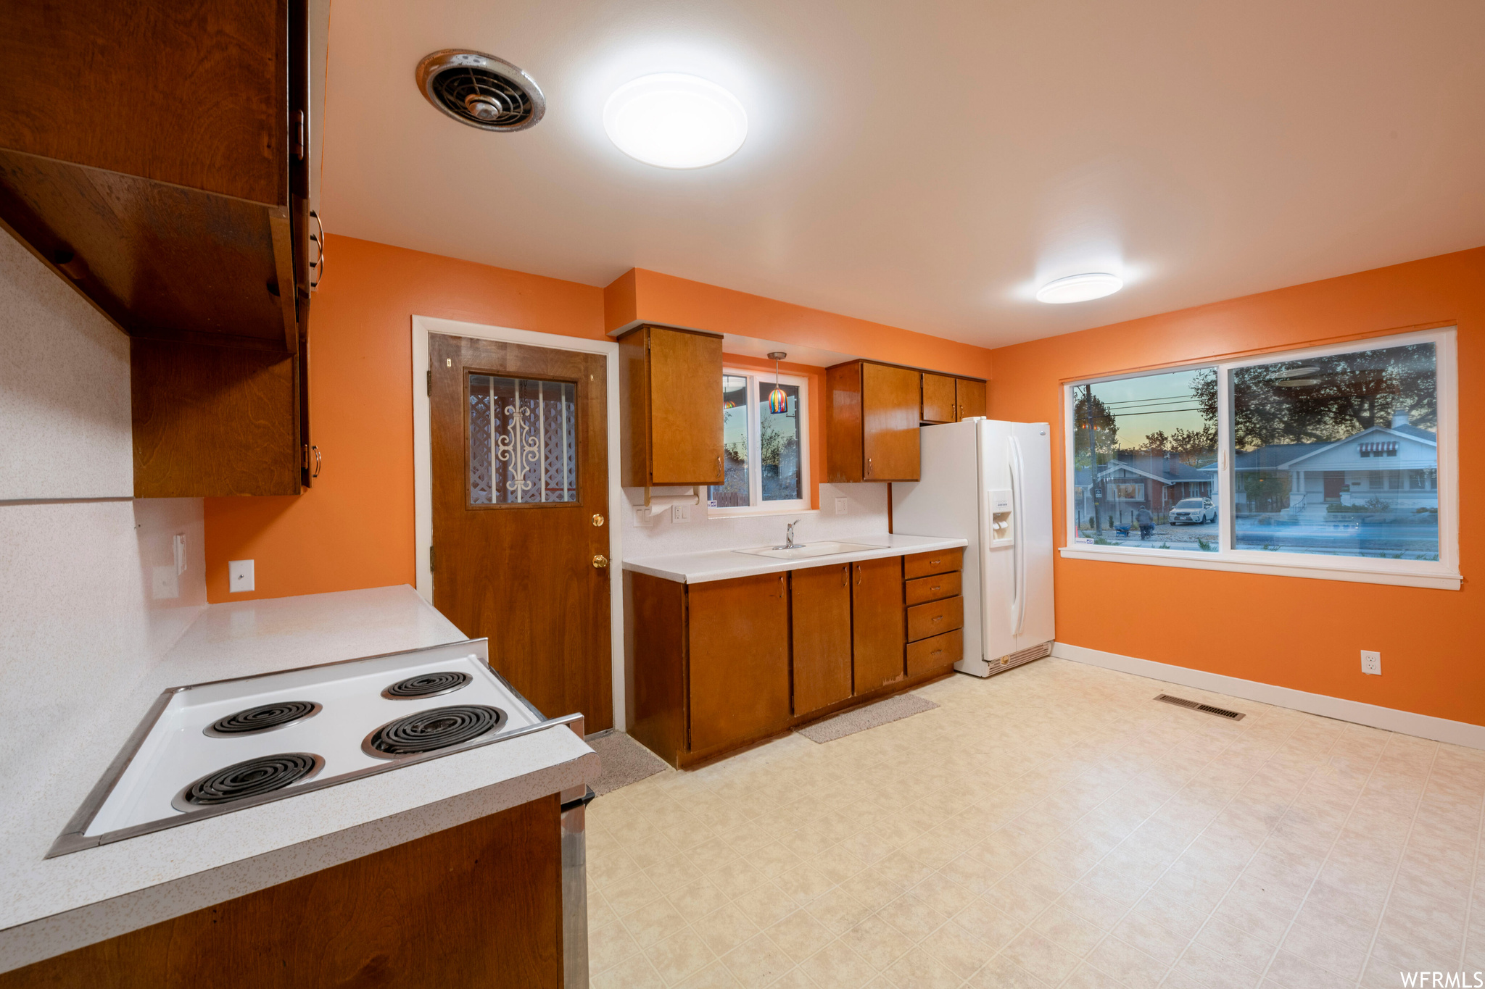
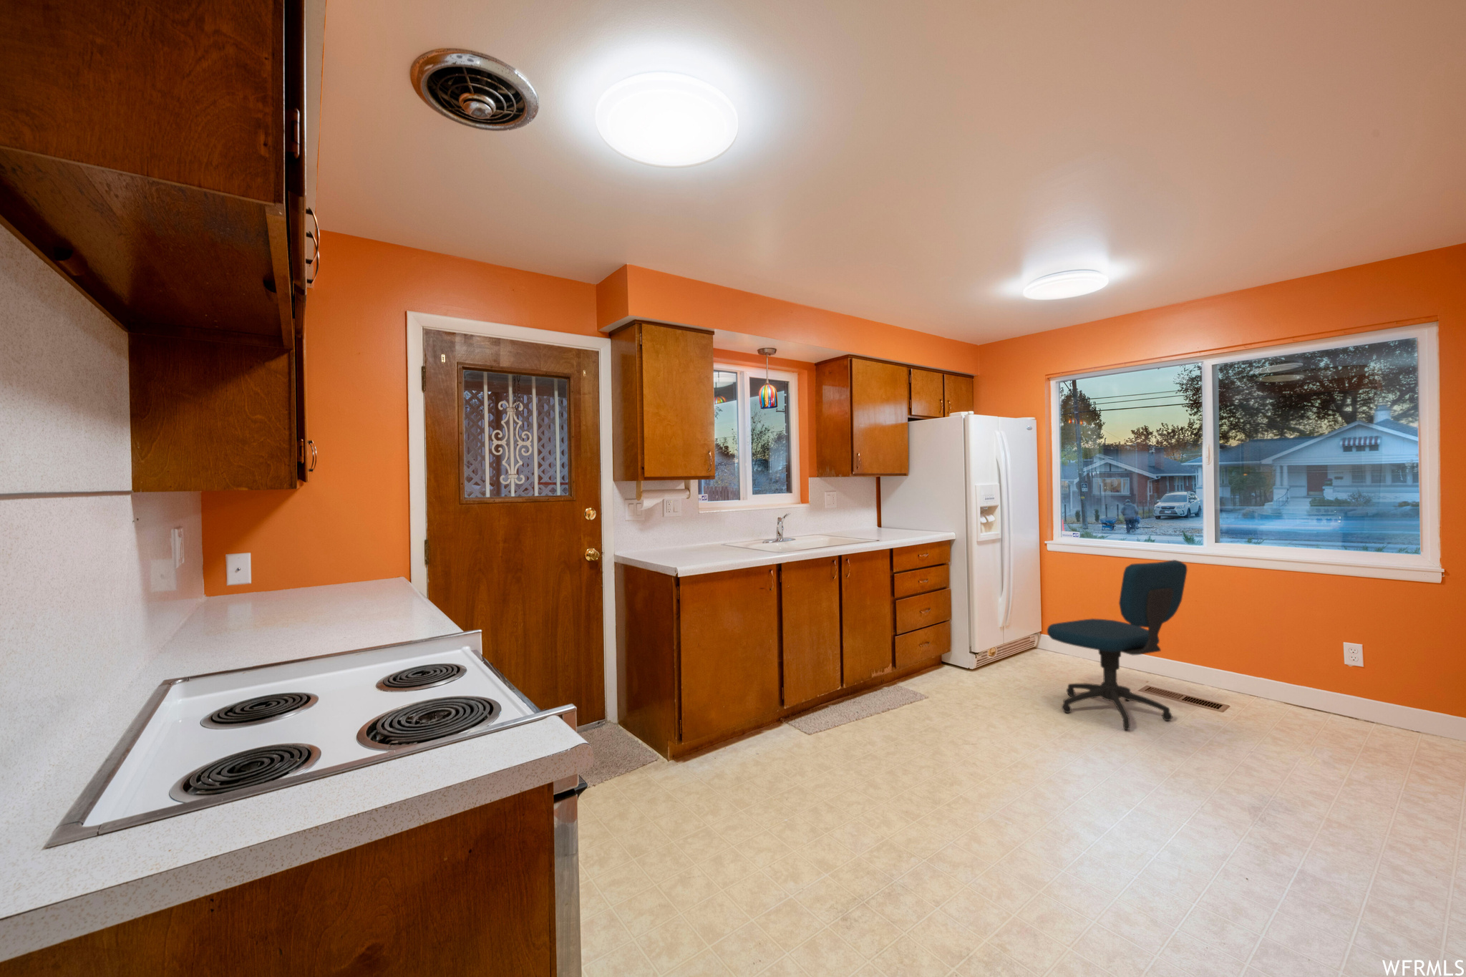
+ office chair [1046,559,1188,731]
